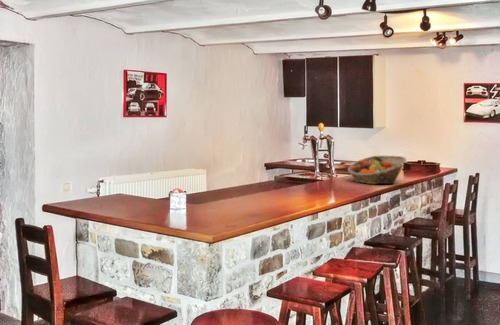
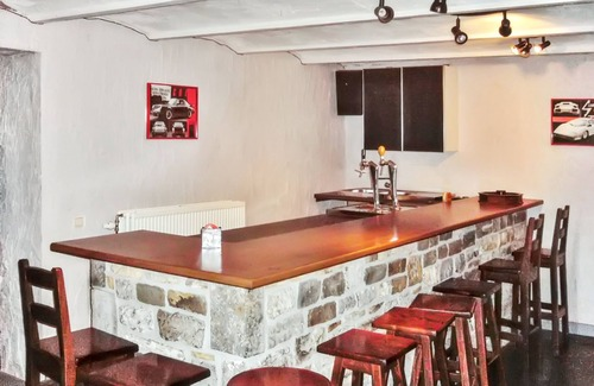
- fruit basket [346,155,407,185]
